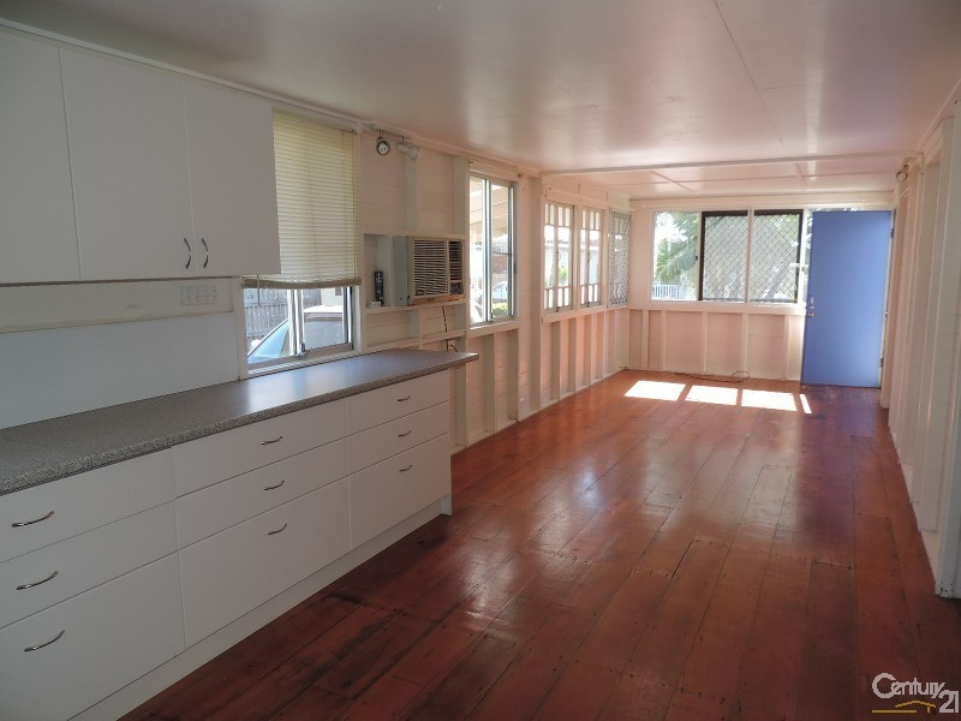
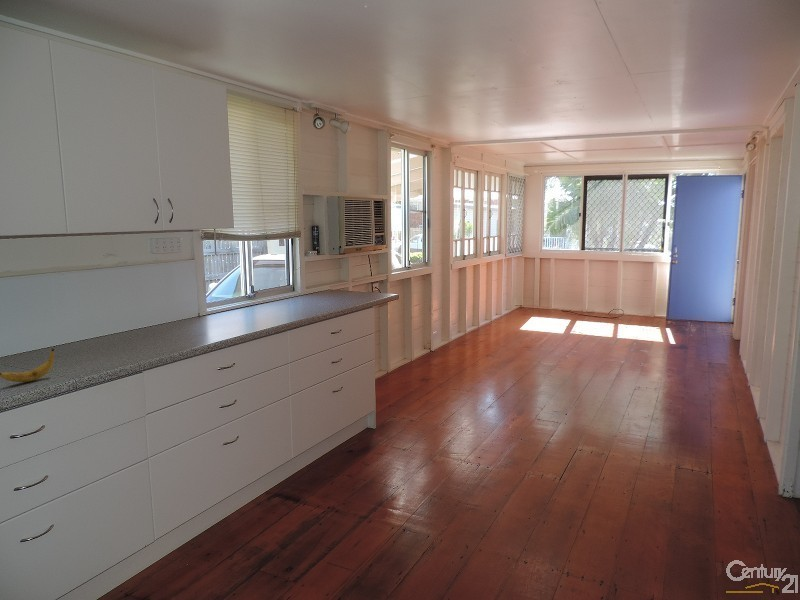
+ banana [0,348,55,383]
